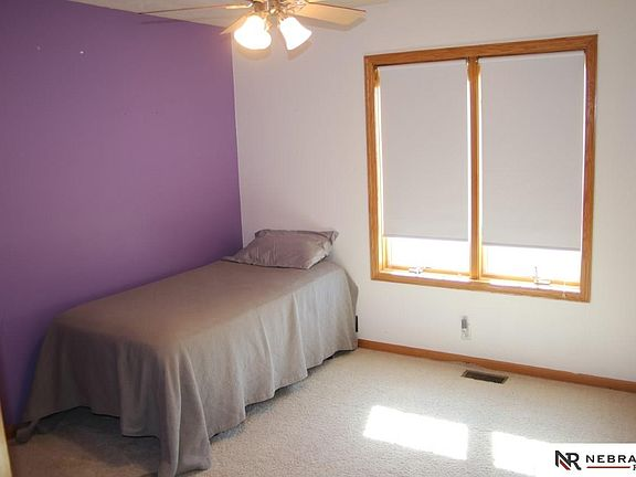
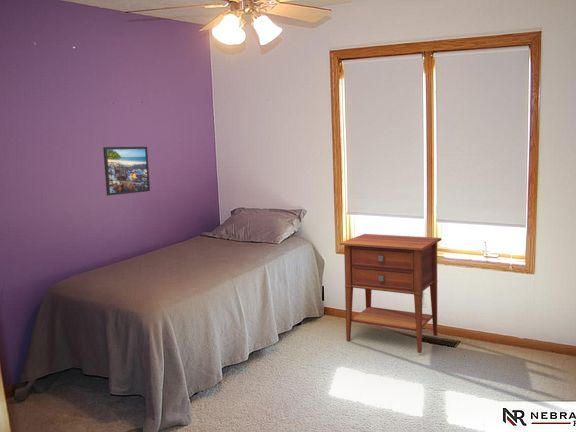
+ nightstand [339,233,442,354]
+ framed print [102,146,151,196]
